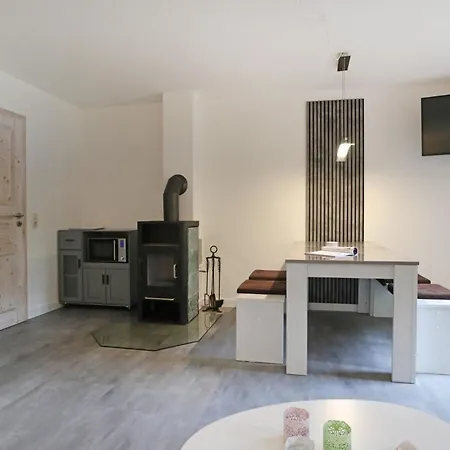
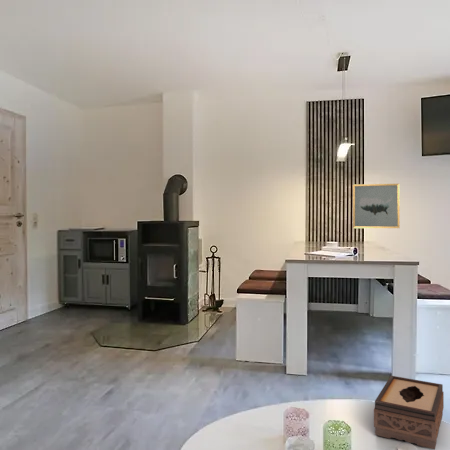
+ tissue box [373,375,445,450]
+ wall art [352,183,401,229]
